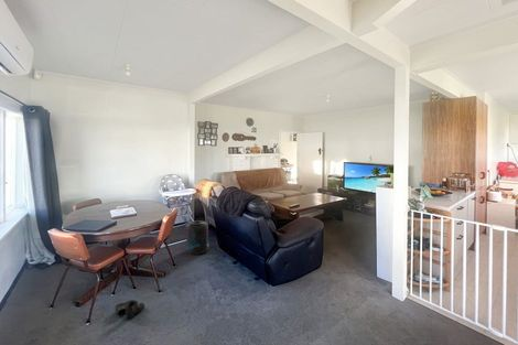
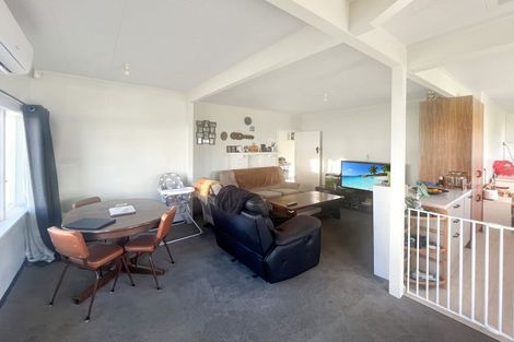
- supplement container [185,219,209,255]
- boots [115,299,145,320]
